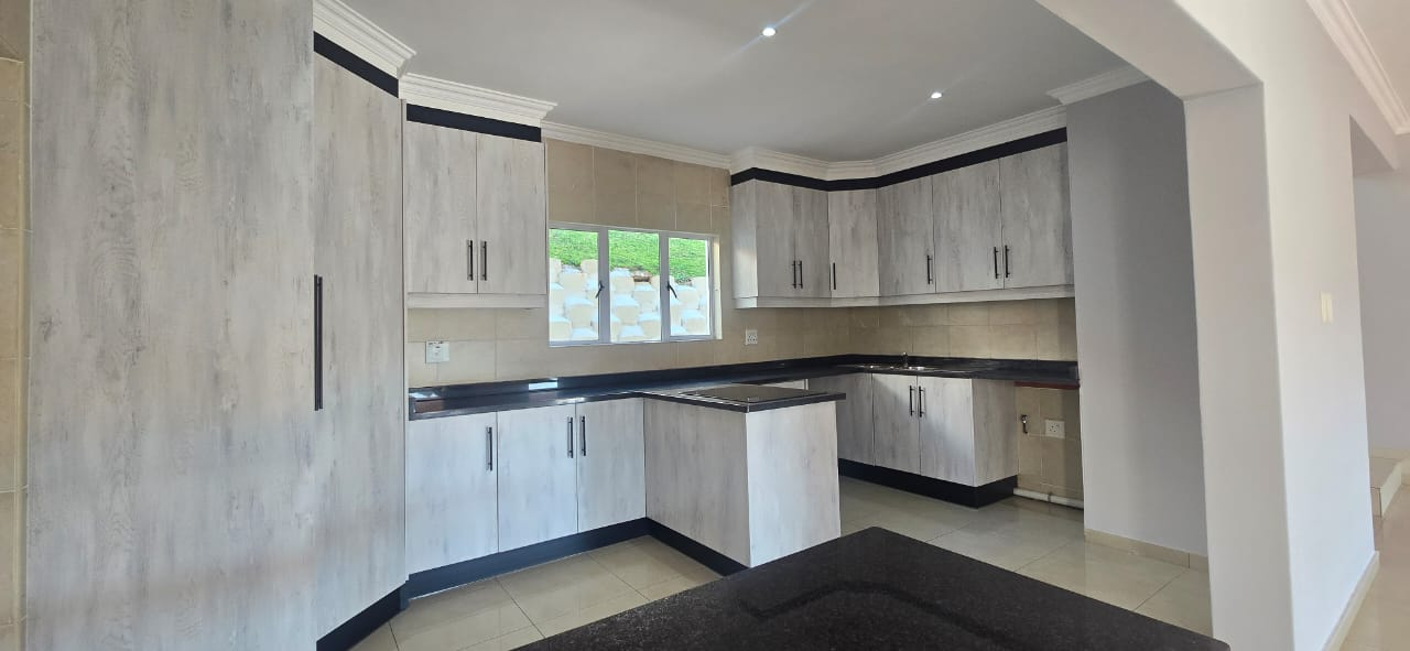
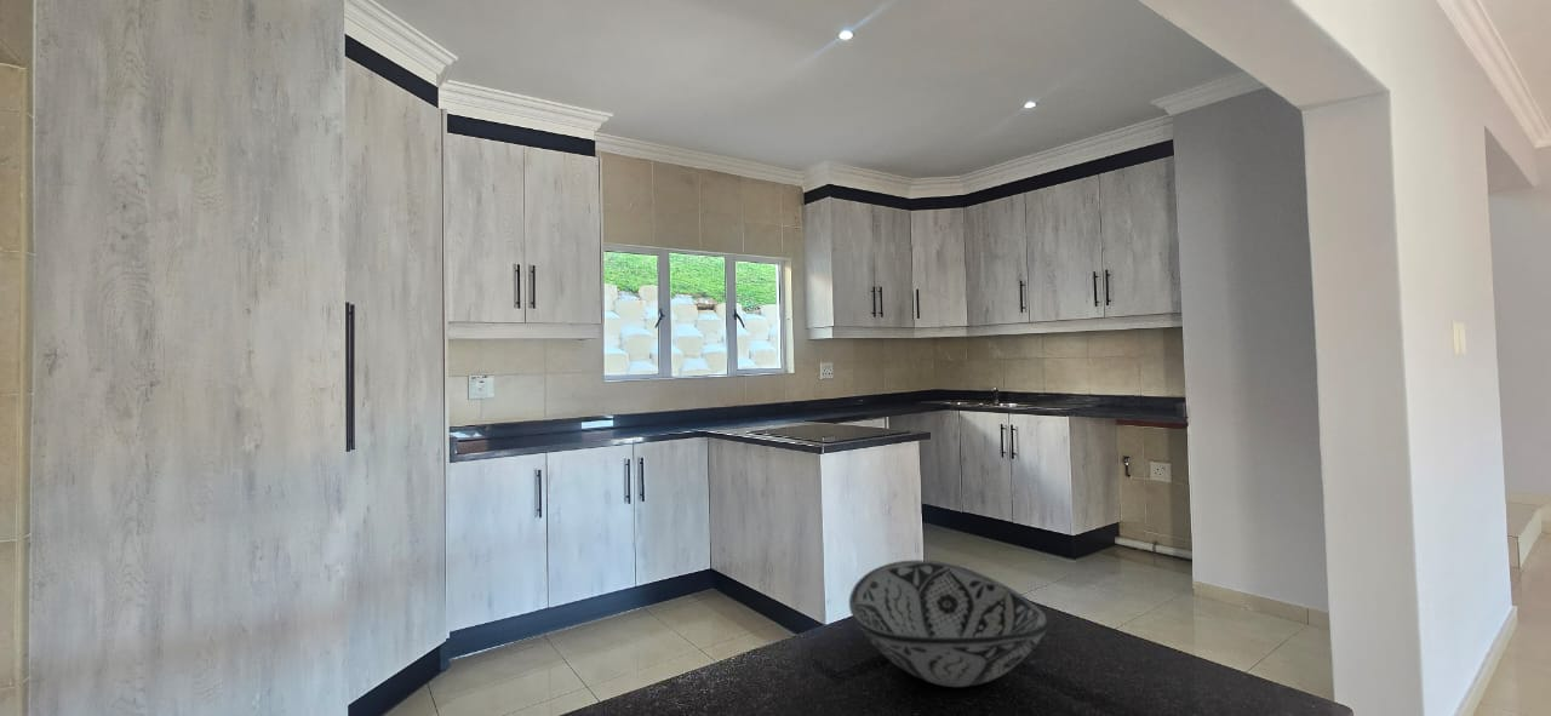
+ decorative bowl [848,559,1052,688]
